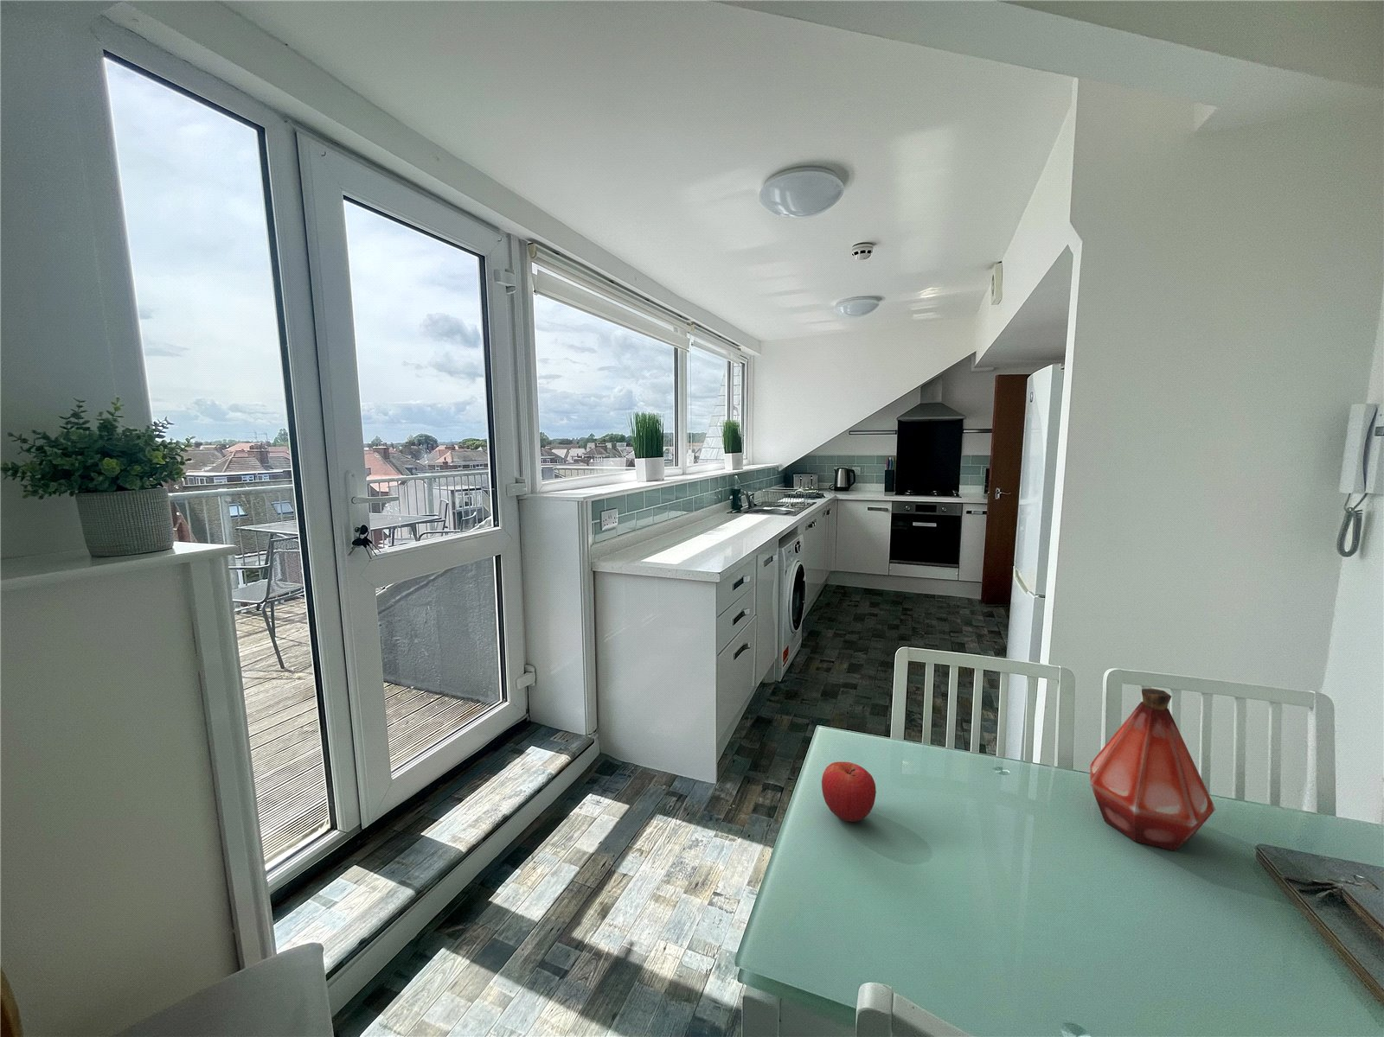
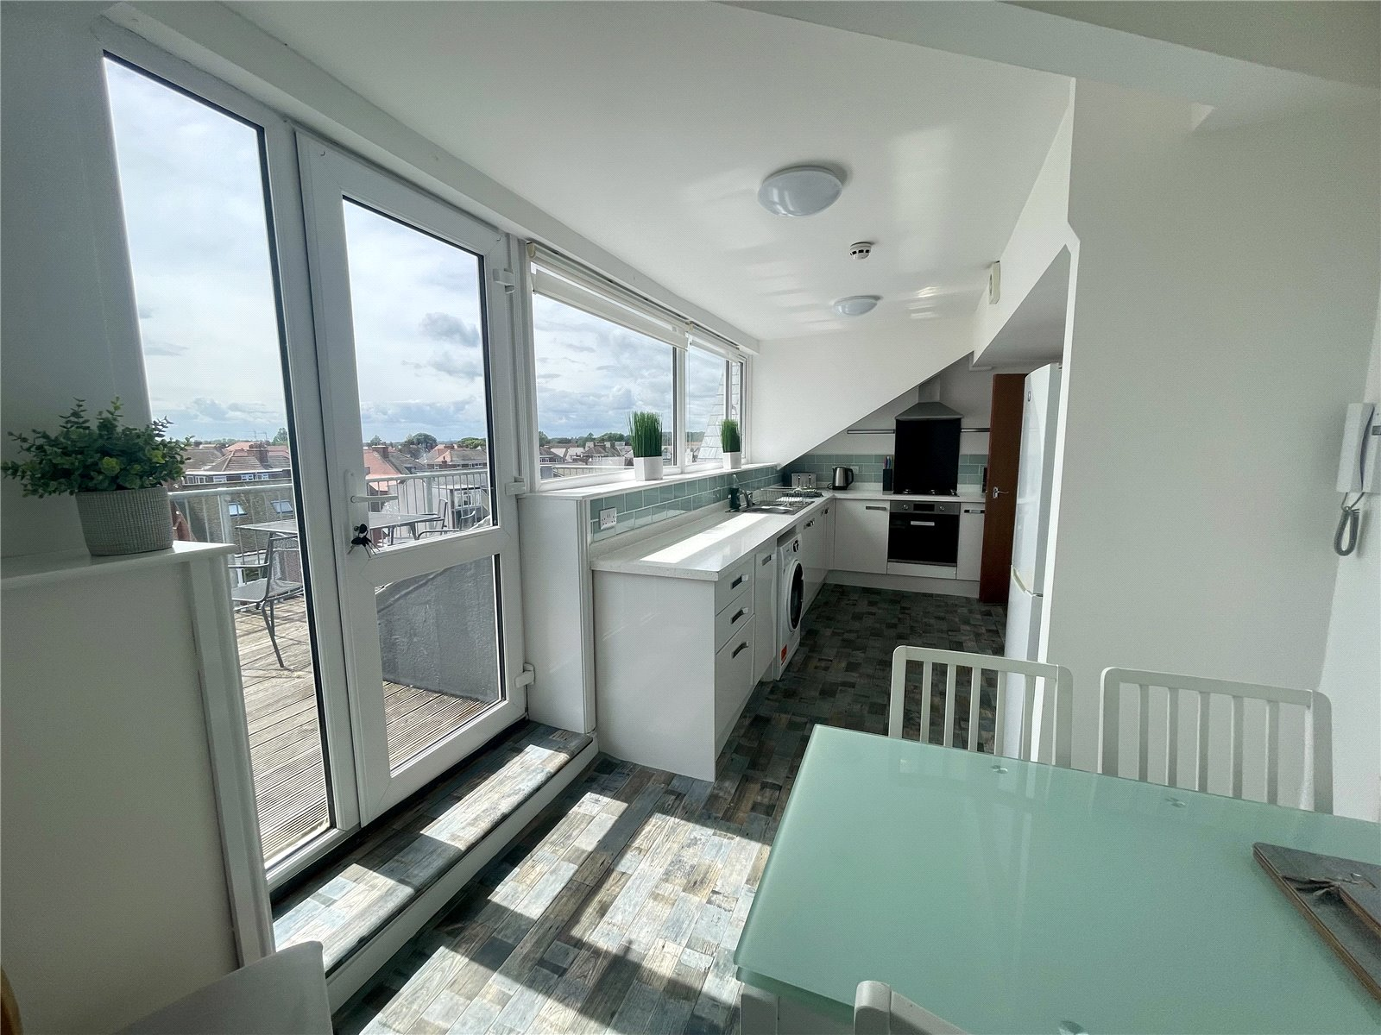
- fruit [821,761,877,822]
- bottle [1089,687,1216,851]
